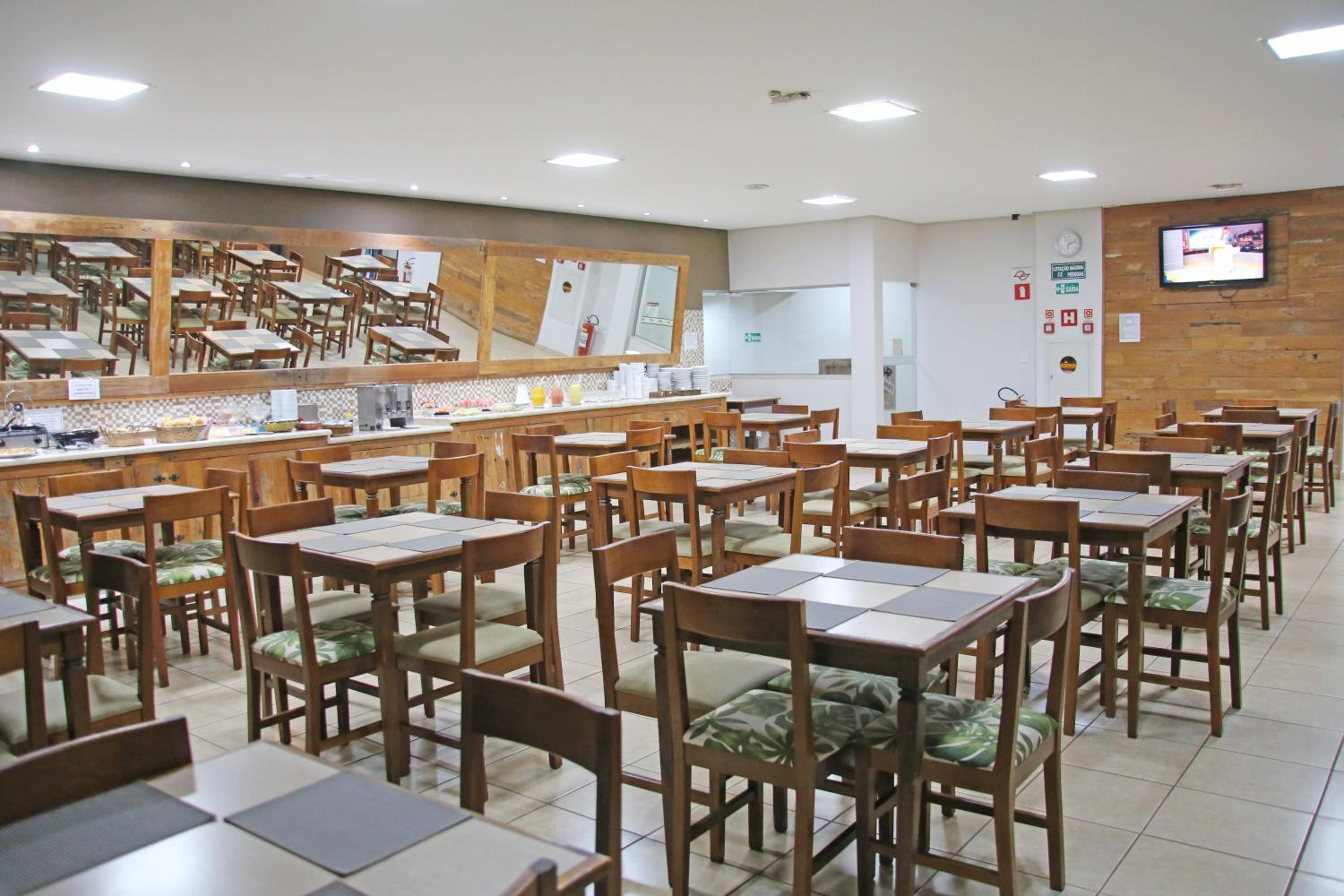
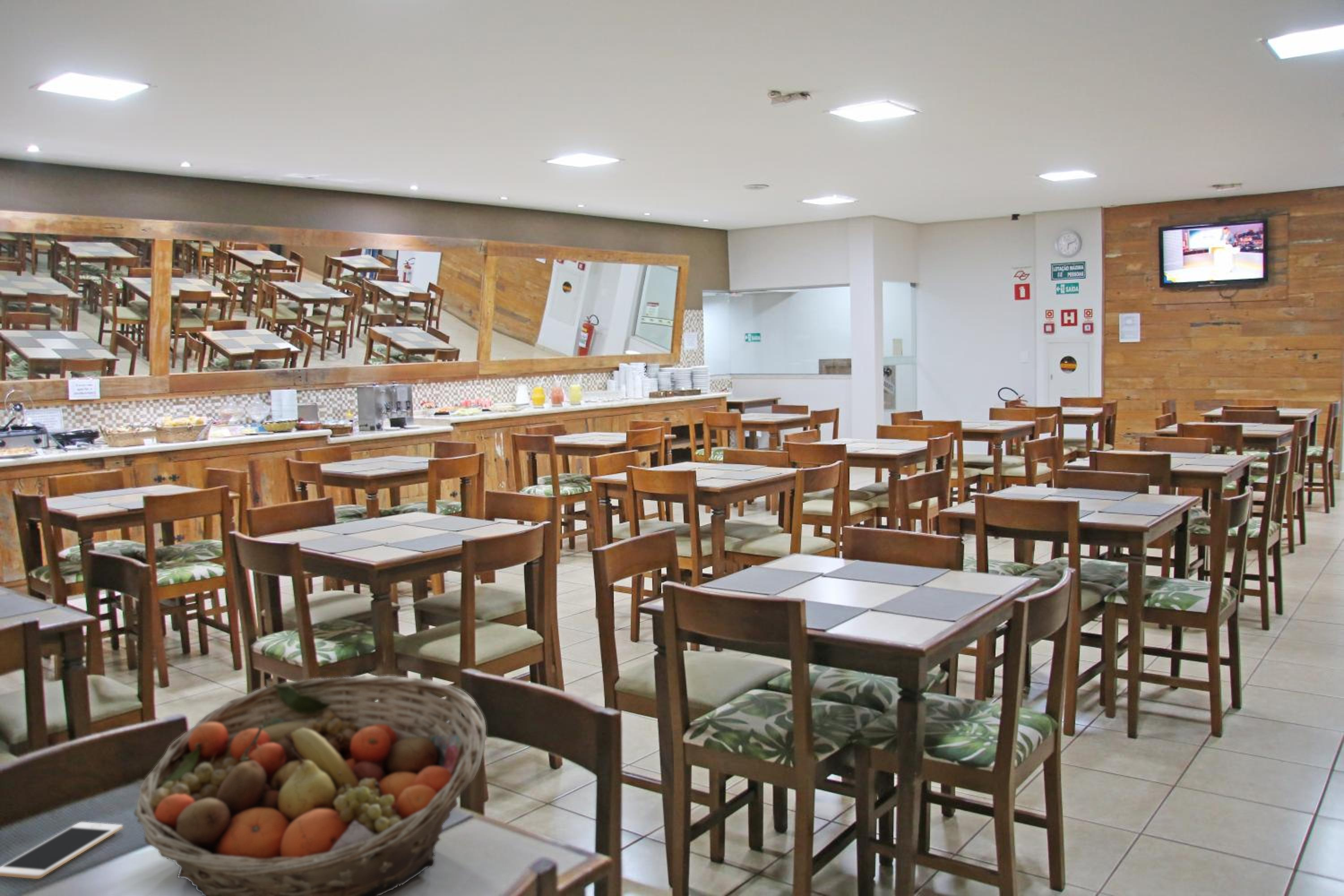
+ fruit basket [134,675,487,896]
+ cell phone [0,822,123,879]
